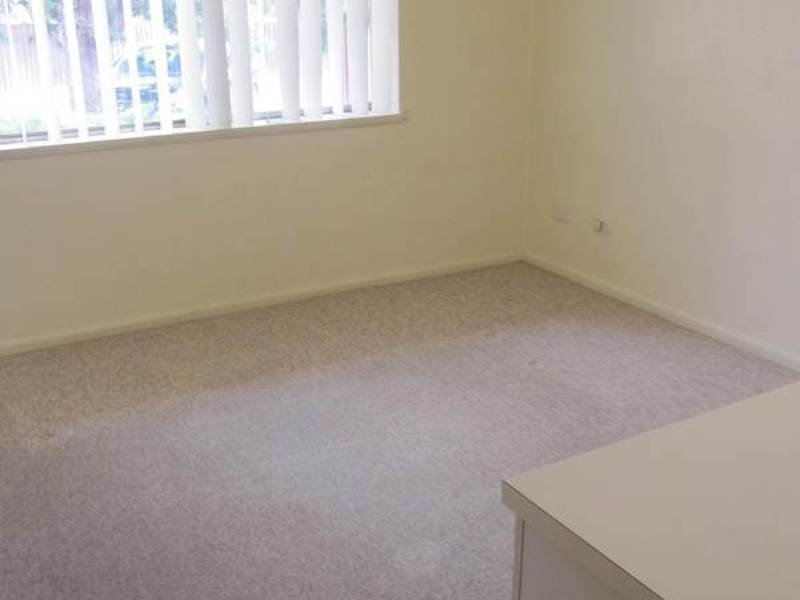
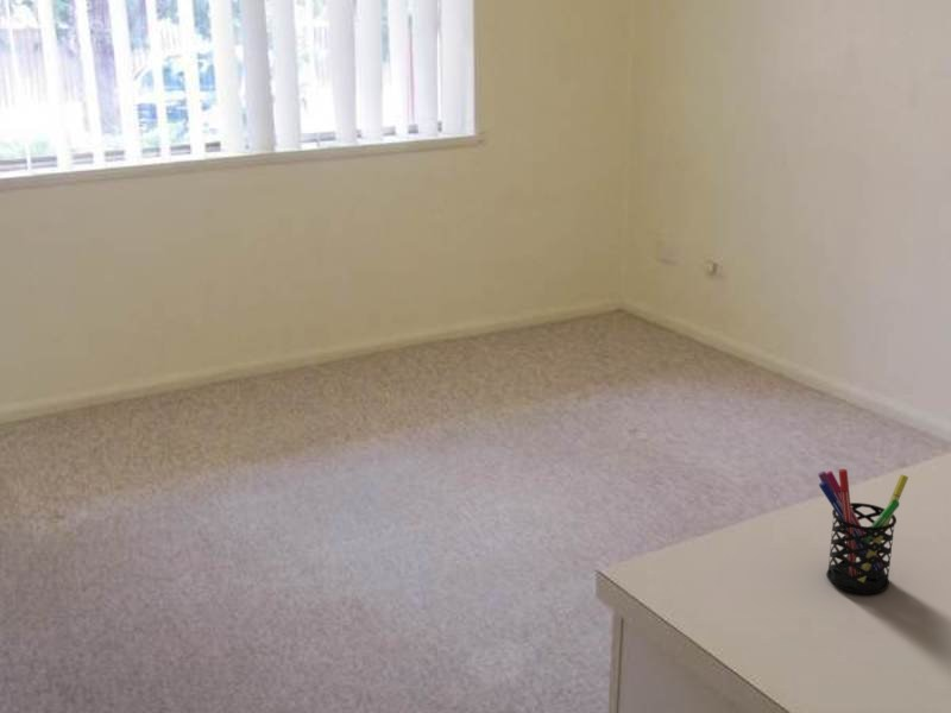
+ pen holder [817,468,909,595]
